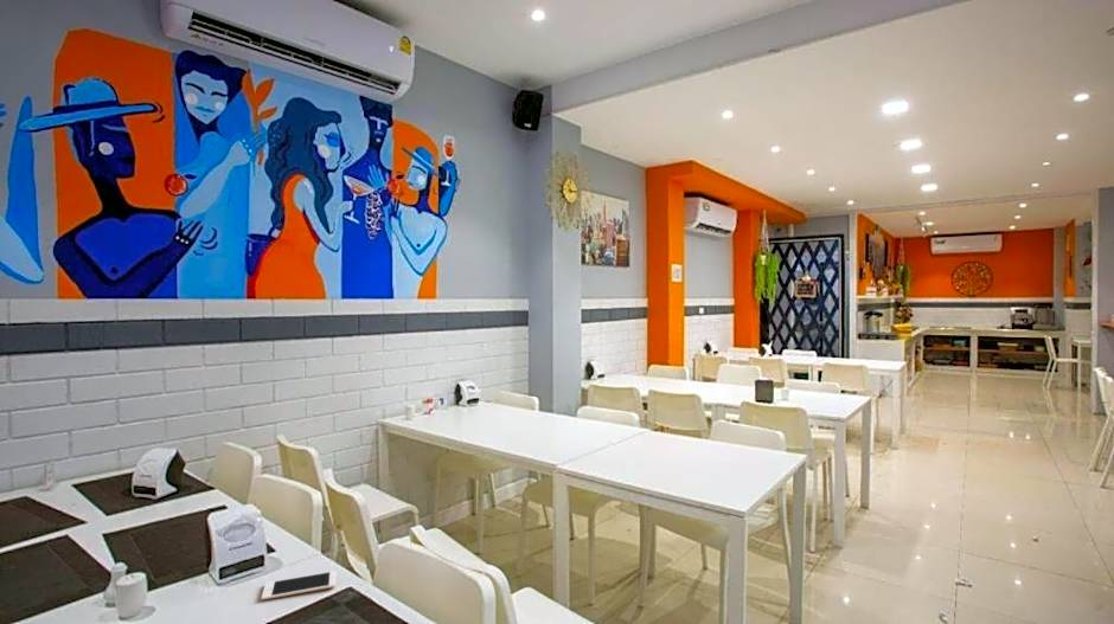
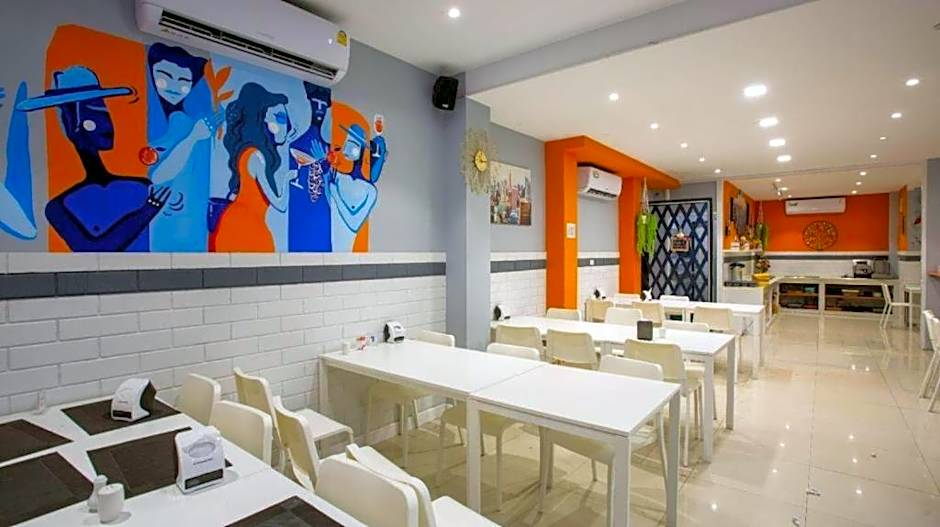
- cell phone [261,570,338,602]
